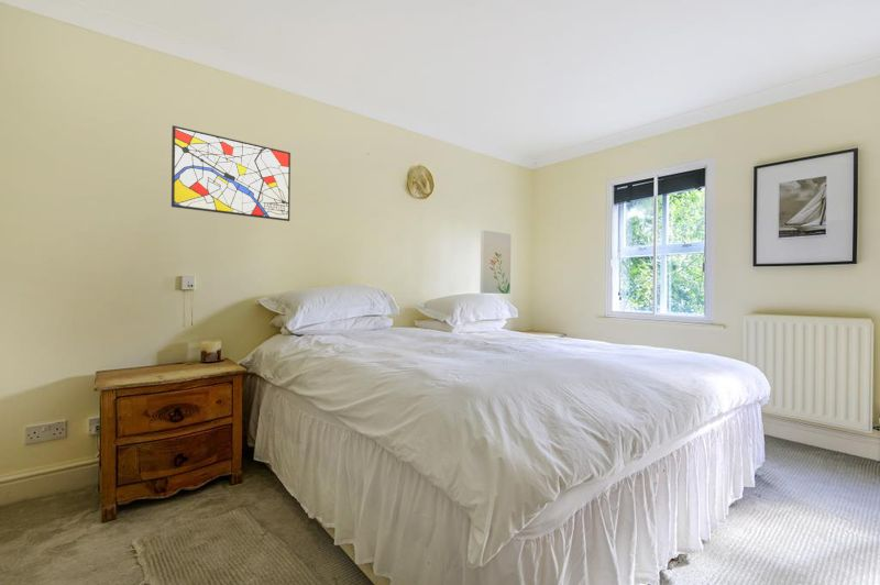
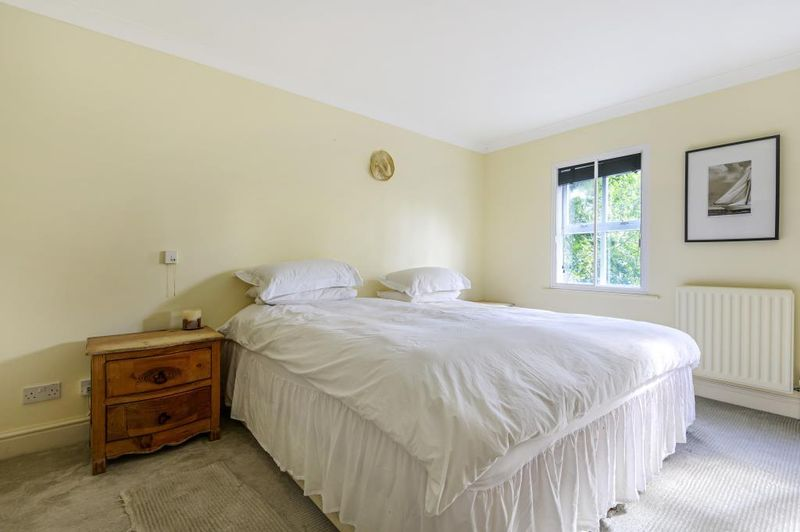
- wall art [170,124,292,222]
- wall art [479,229,513,295]
